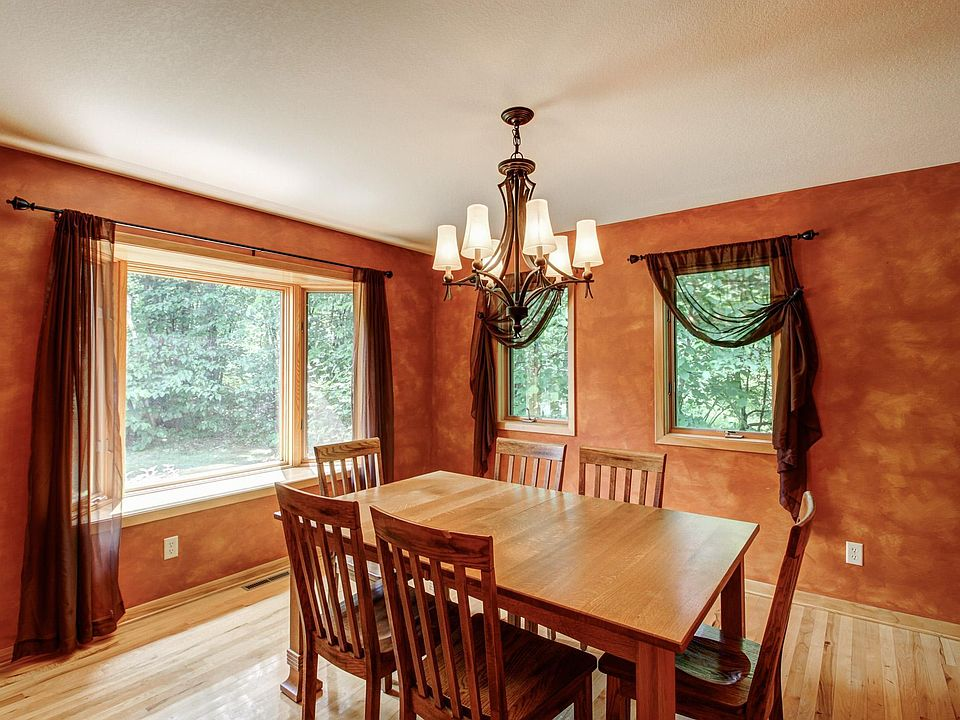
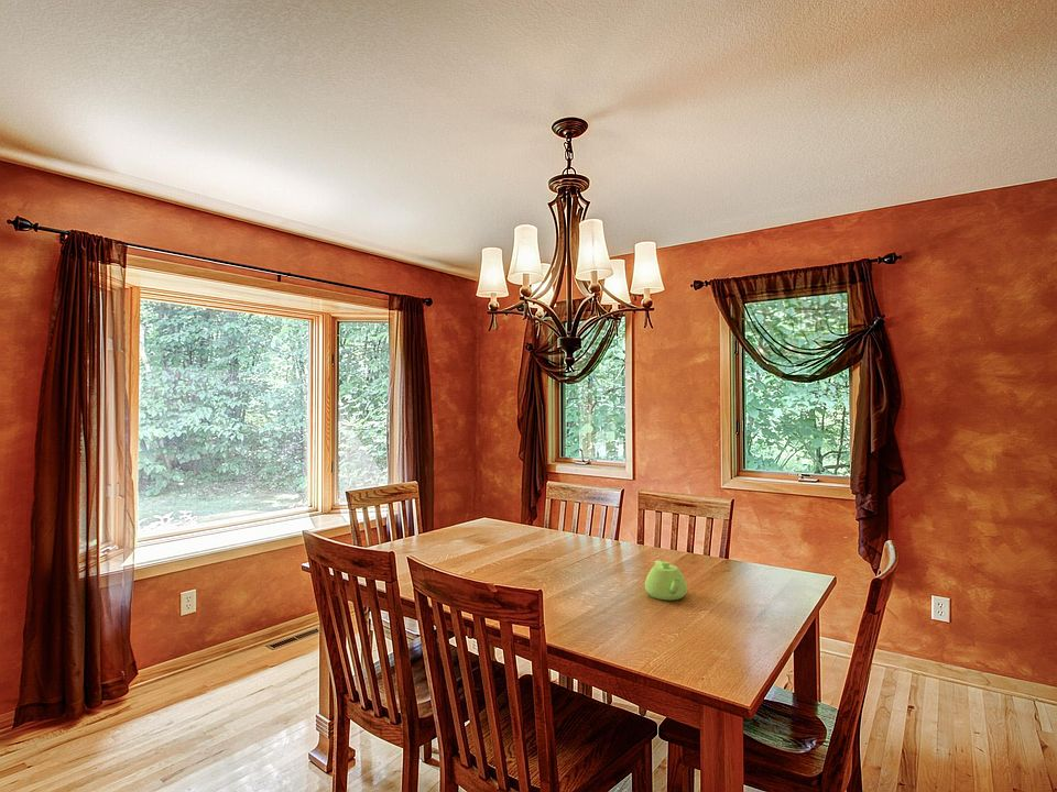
+ teapot [644,560,688,602]
